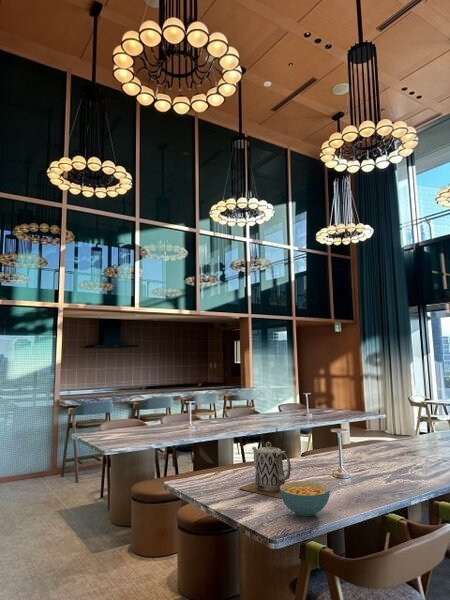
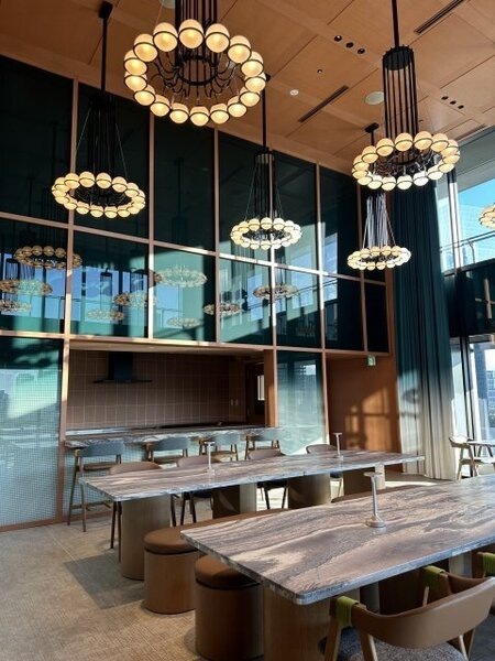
- teapot [239,441,292,499]
- cereal bowl [280,480,331,517]
